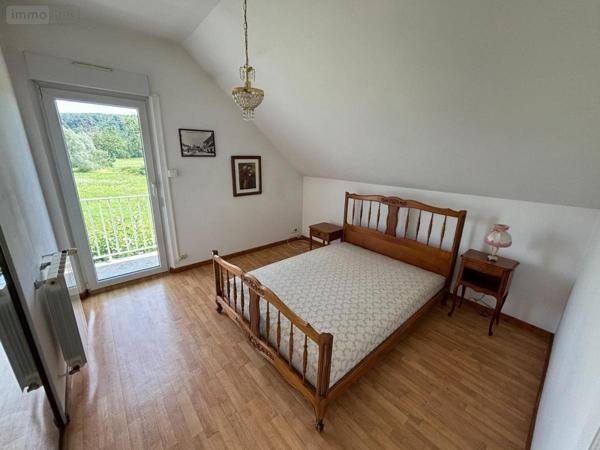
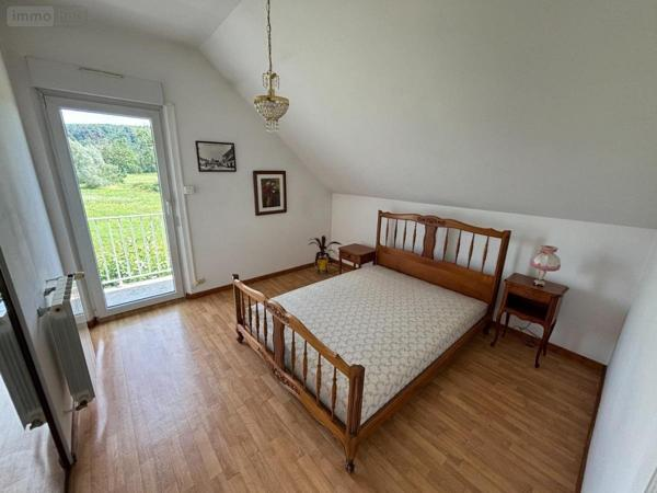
+ house plant [308,234,344,276]
